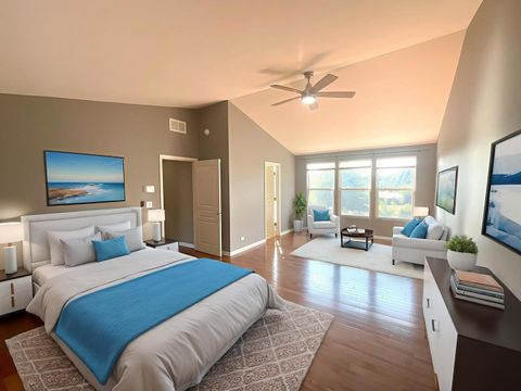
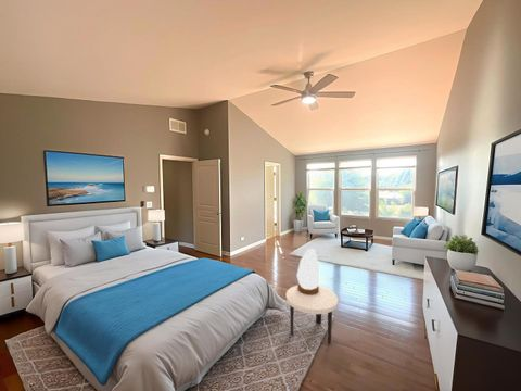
+ side table [284,285,340,345]
+ table lamp [296,248,320,294]
